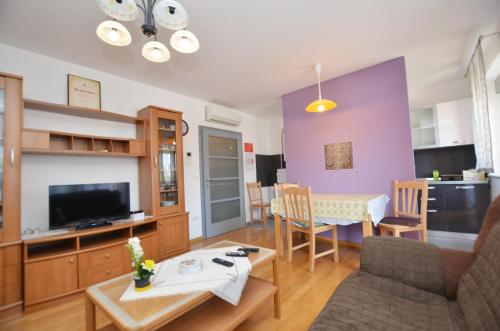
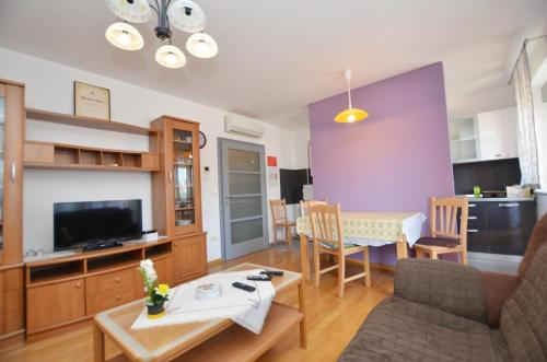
- wall art [323,141,354,171]
